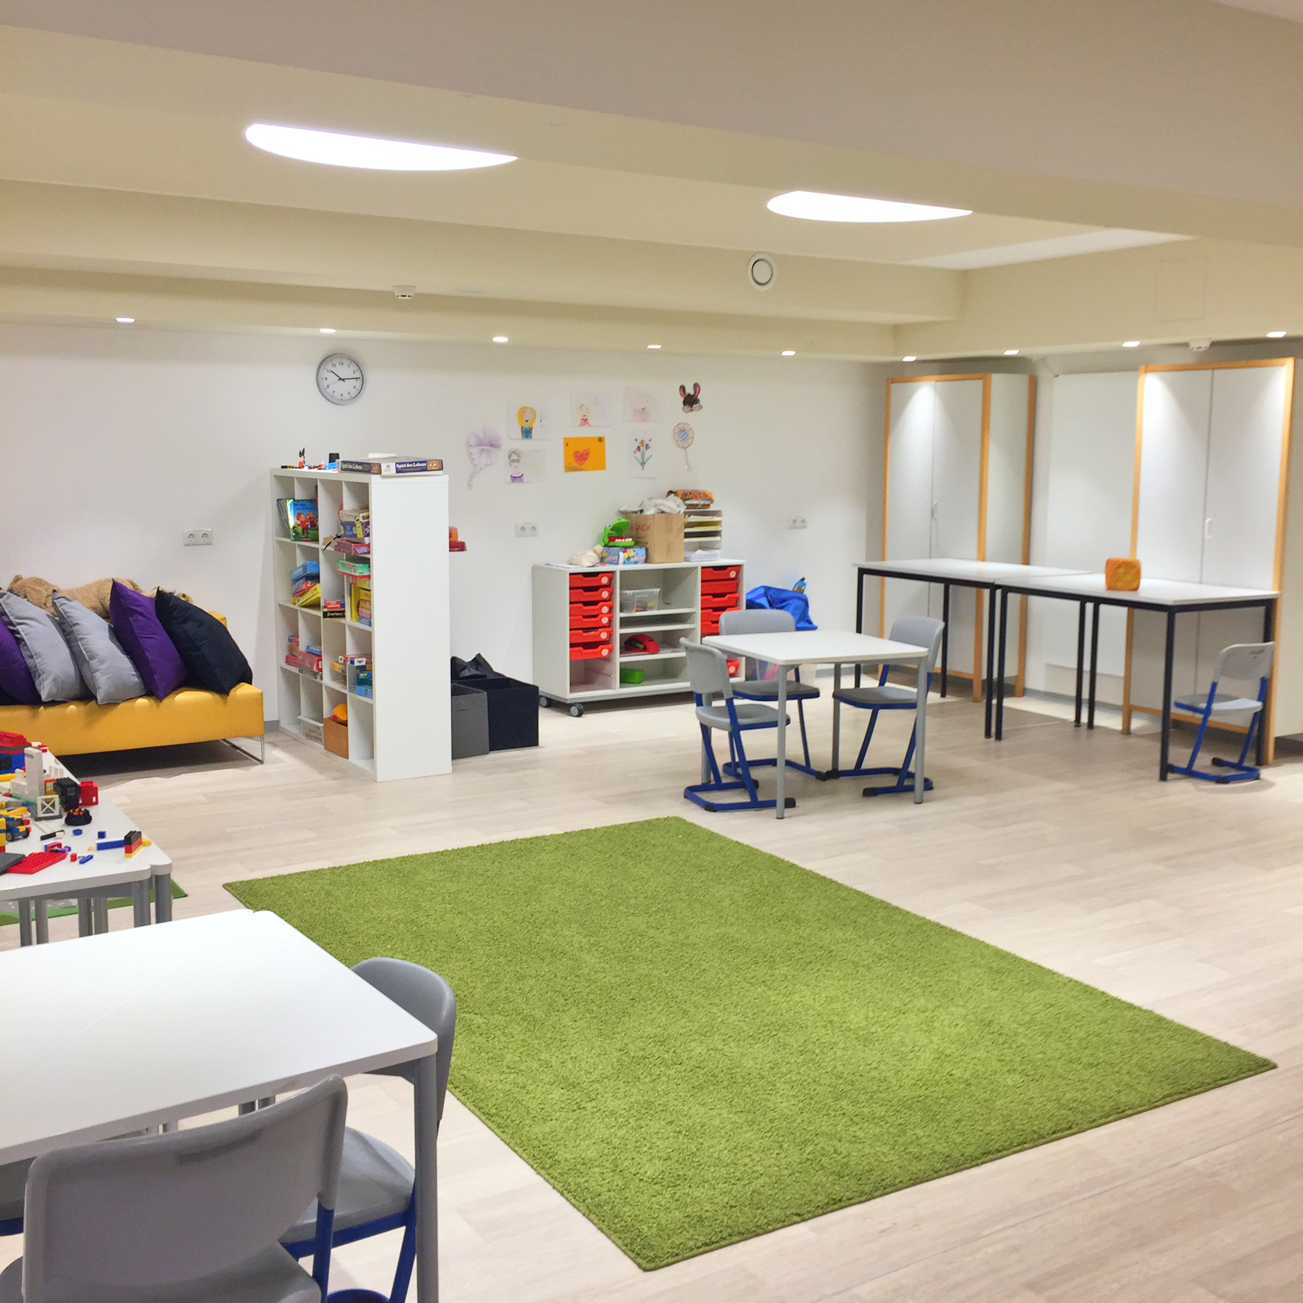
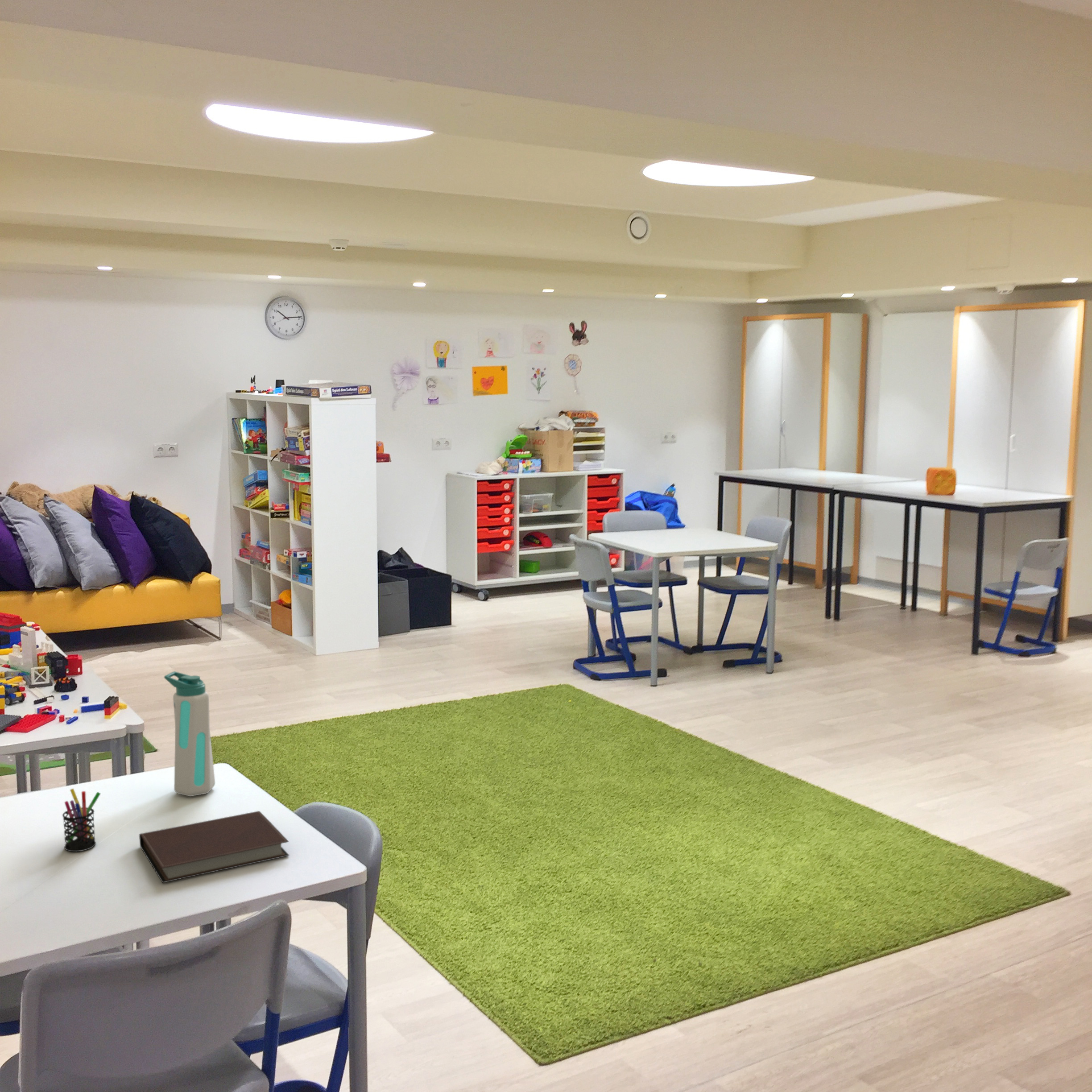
+ water bottle [164,671,215,797]
+ notebook [139,811,290,883]
+ pen holder [62,788,101,852]
